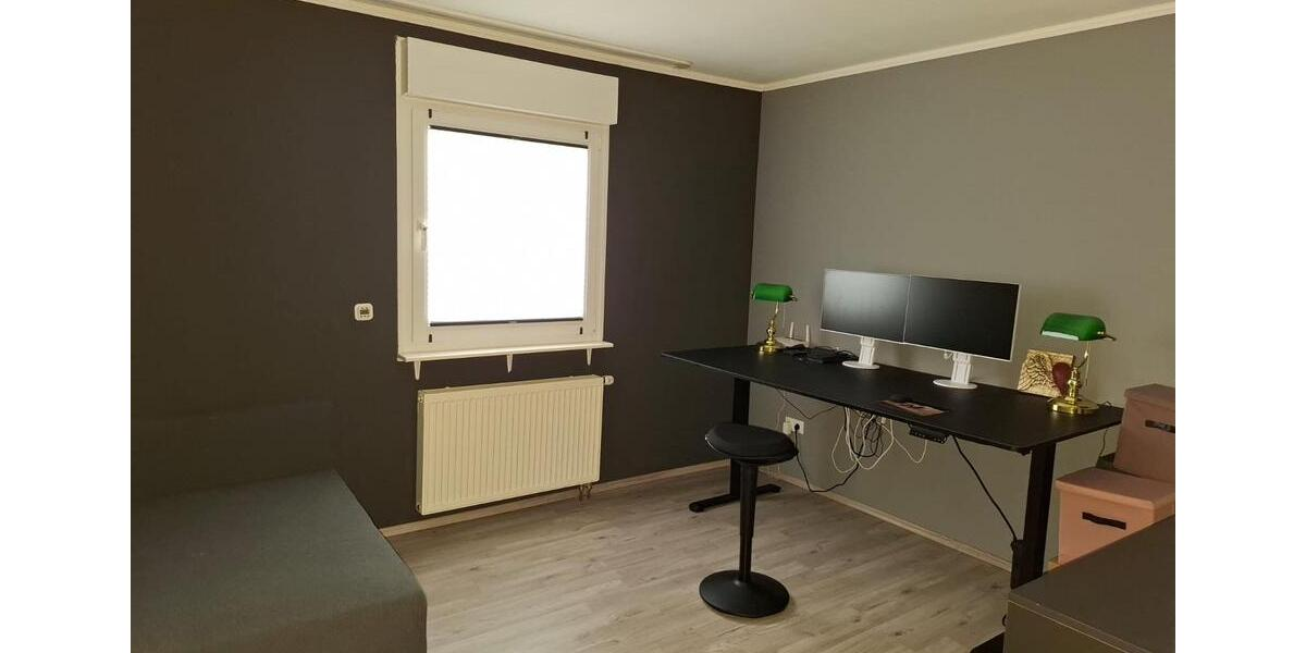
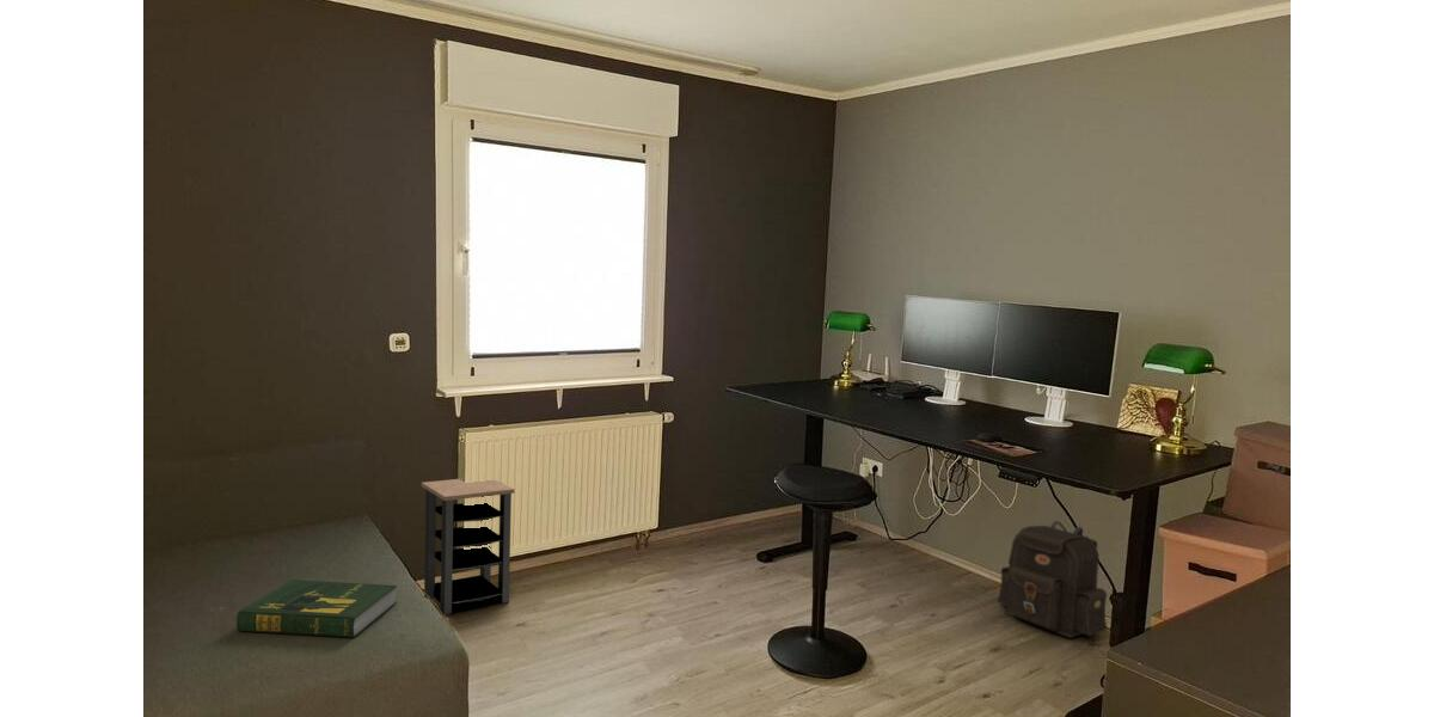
+ backpack [997,520,1108,639]
+ book [235,578,398,639]
+ side table [421,478,516,615]
